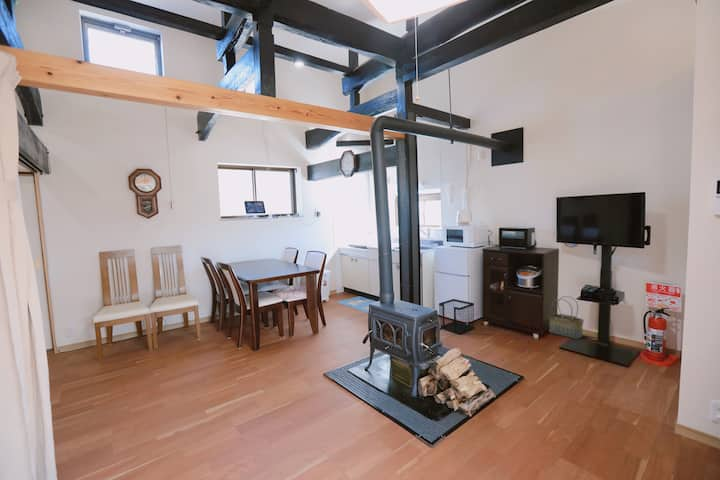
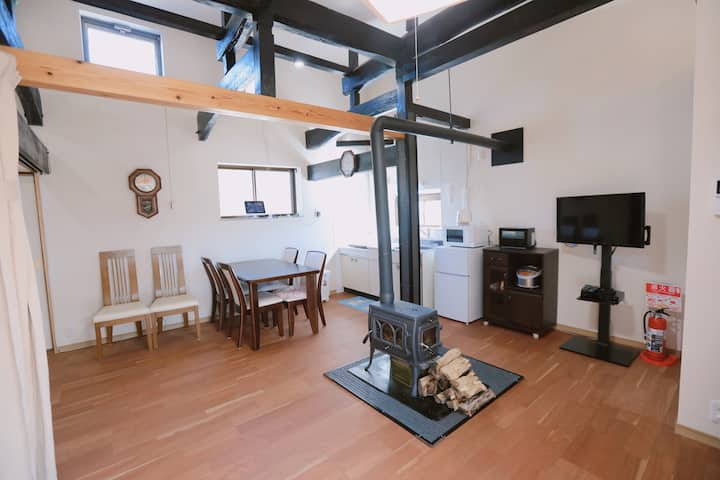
- wastebasket [438,298,476,335]
- basket [548,295,585,340]
